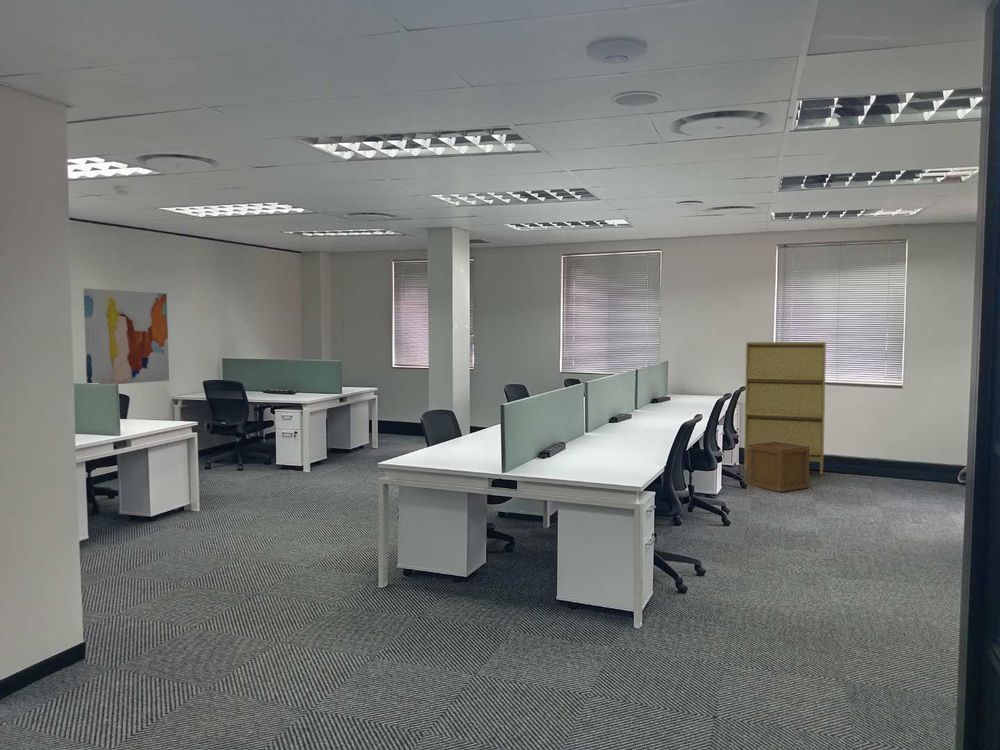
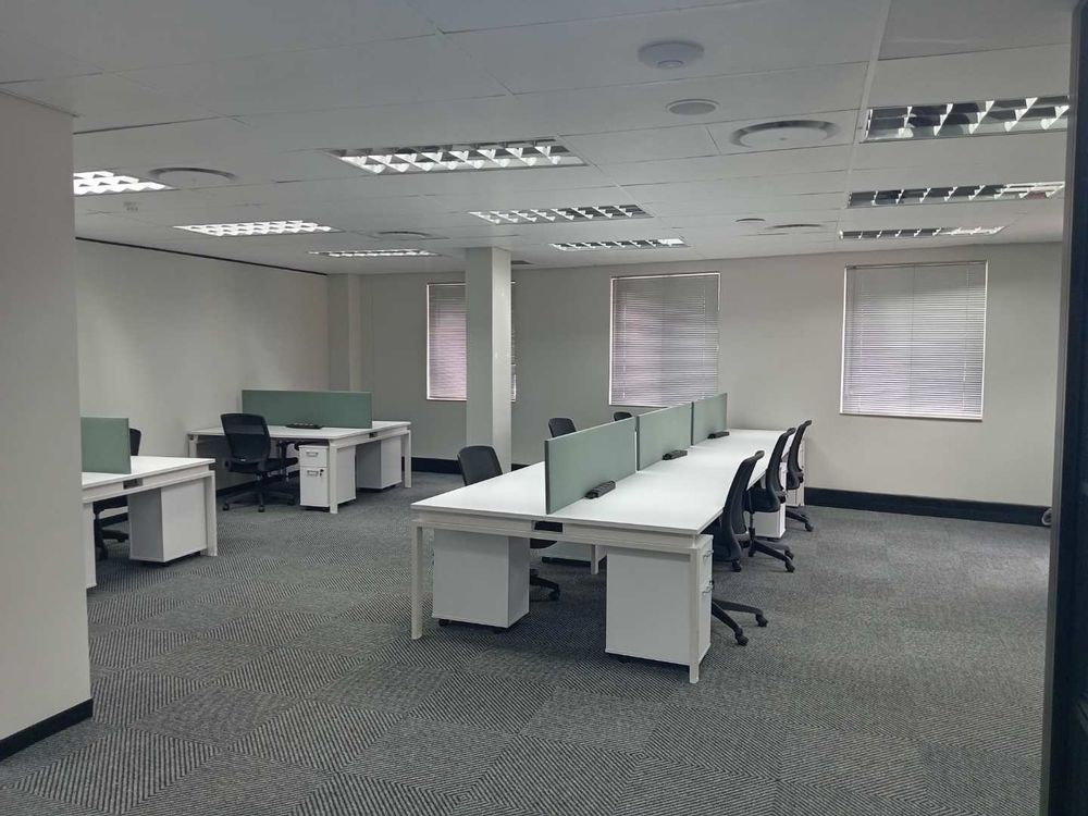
- wall art [82,287,170,385]
- cabinet [743,341,827,476]
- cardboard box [746,441,810,493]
